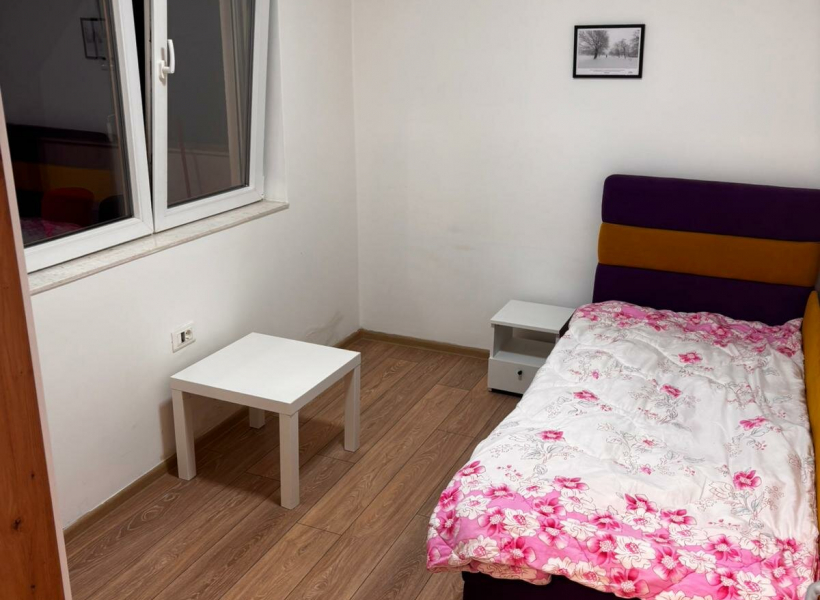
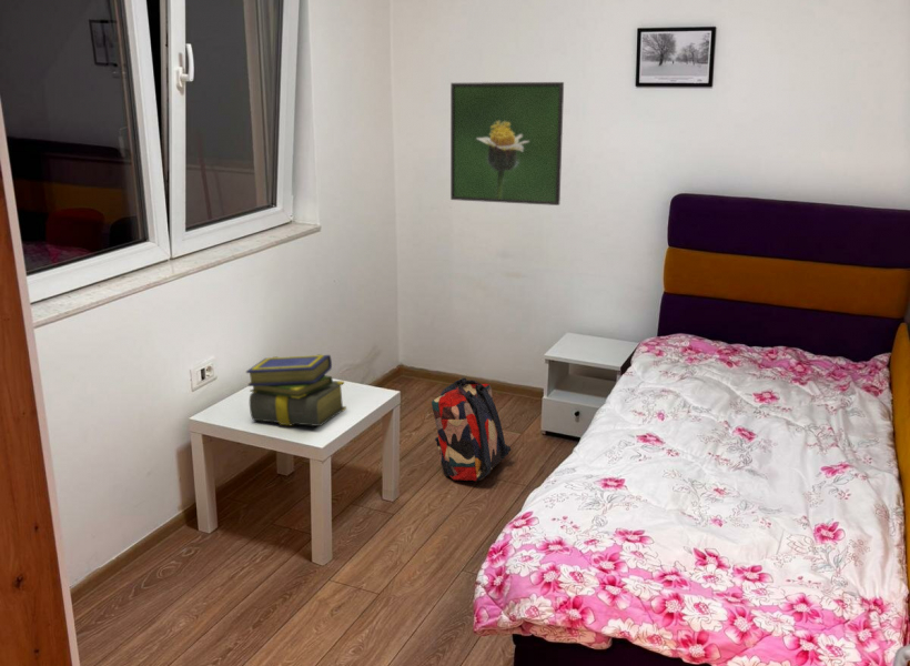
+ backpack [431,376,512,482]
+ stack of books [245,353,347,427]
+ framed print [449,81,565,206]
